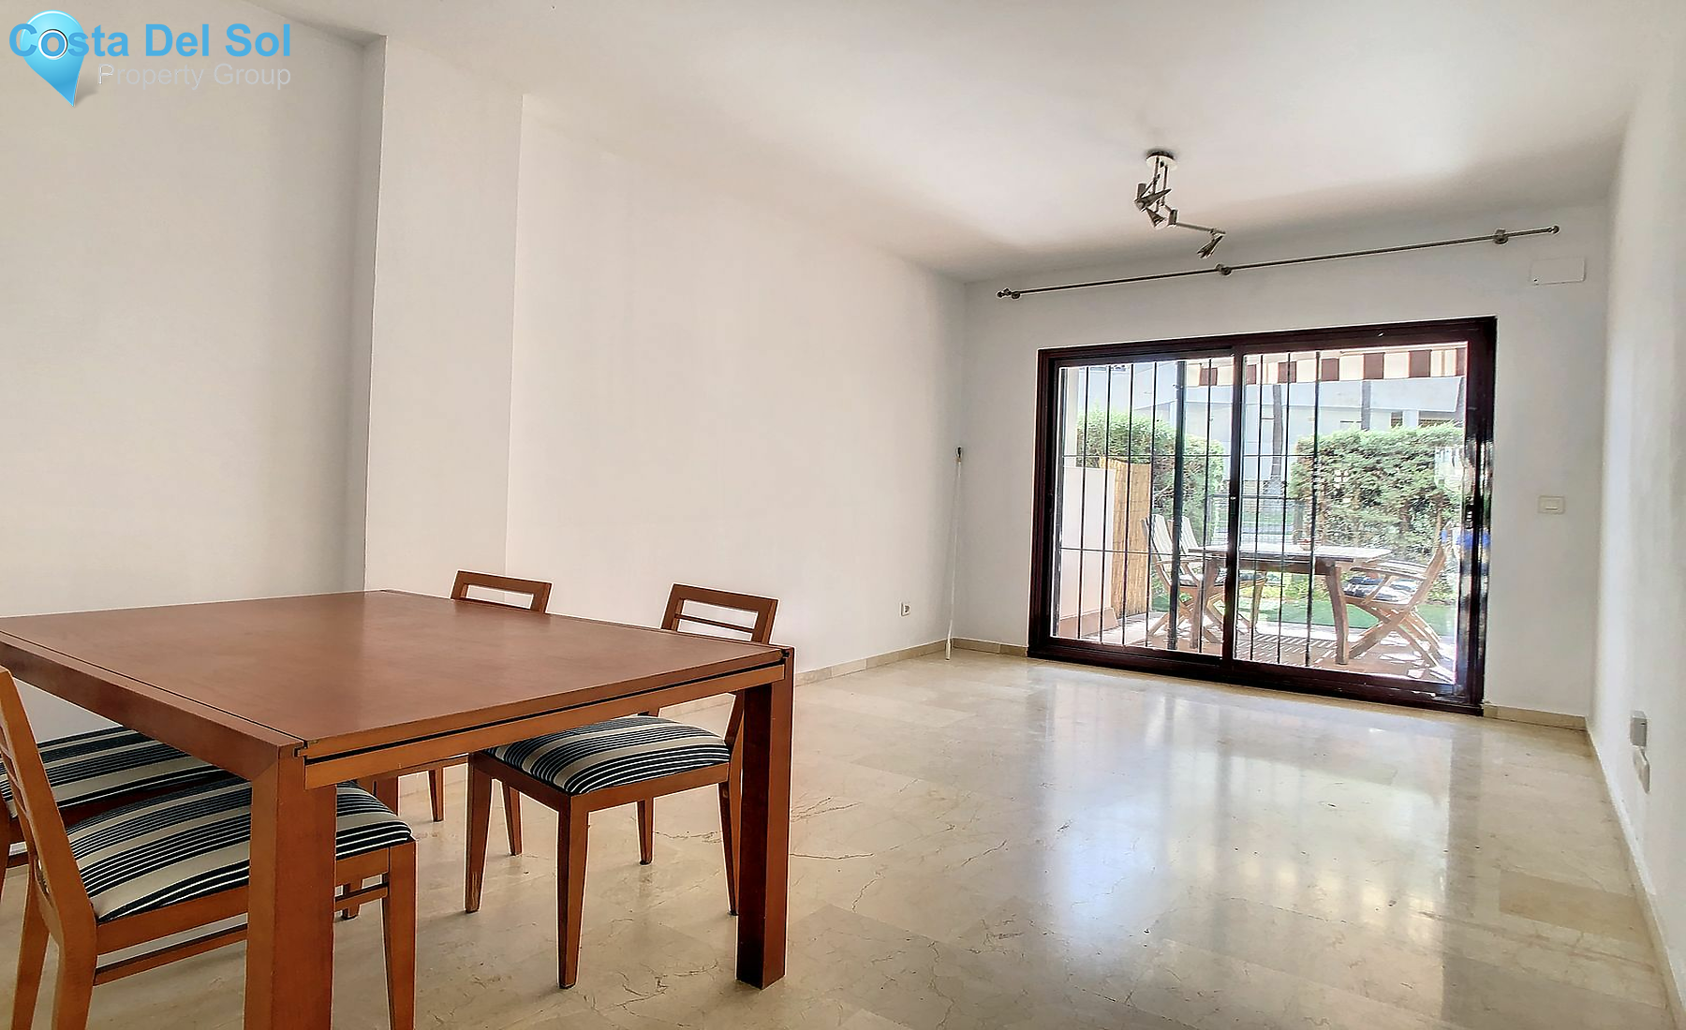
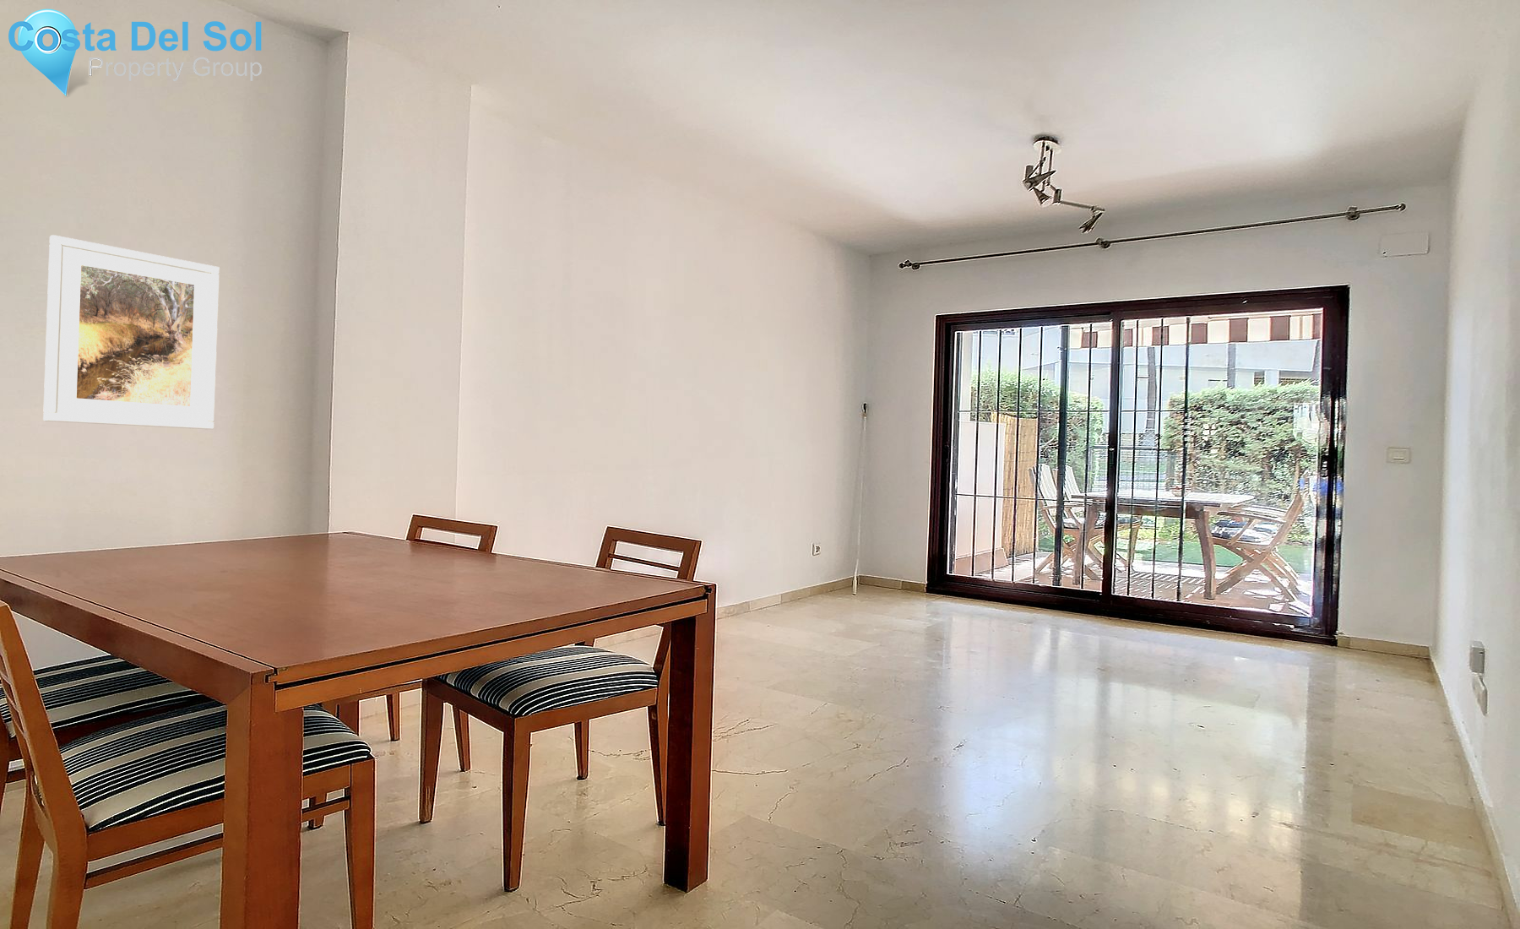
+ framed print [42,234,220,430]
